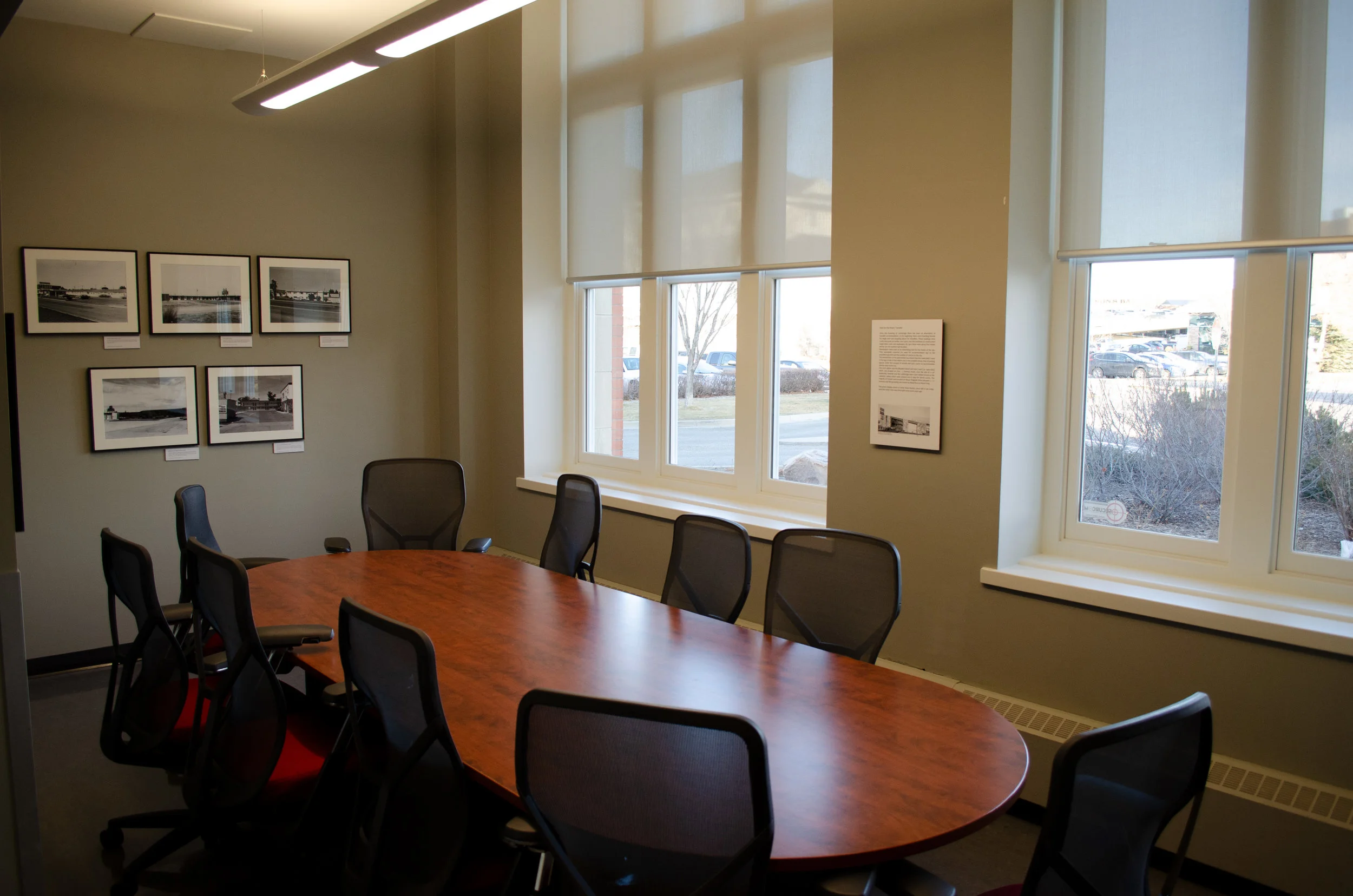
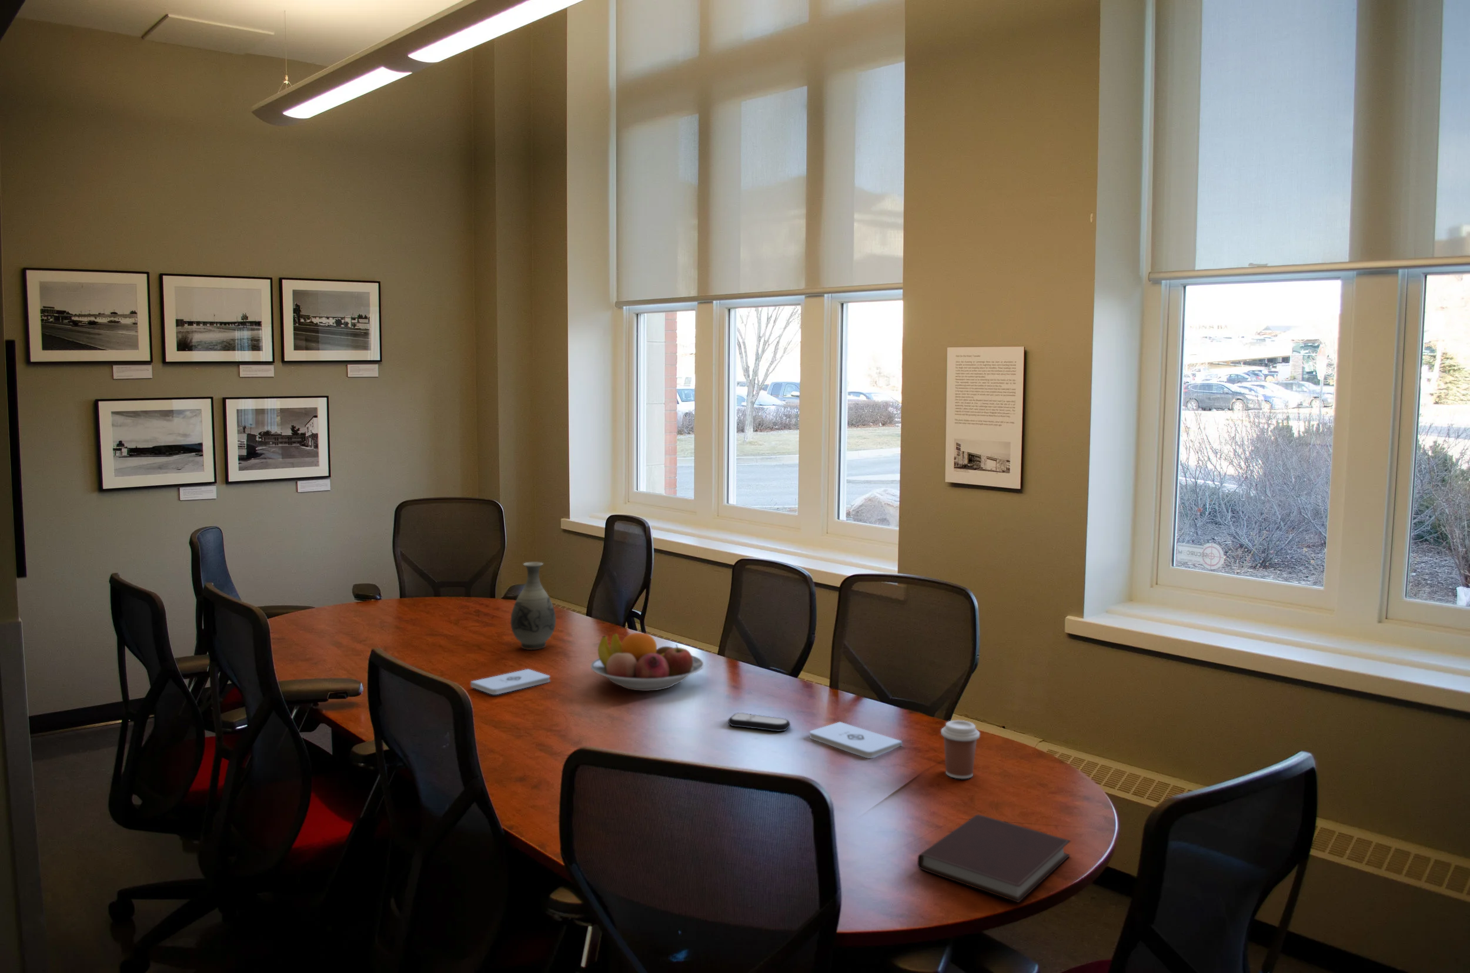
+ coffee cup [940,720,980,779]
+ vase [510,561,556,650]
+ notepad [470,668,551,695]
+ notebook [917,813,1071,904]
+ fruit bowl [590,632,705,692]
+ remote control [727,712,791,732]
+ notepad [809,721,903,759]
